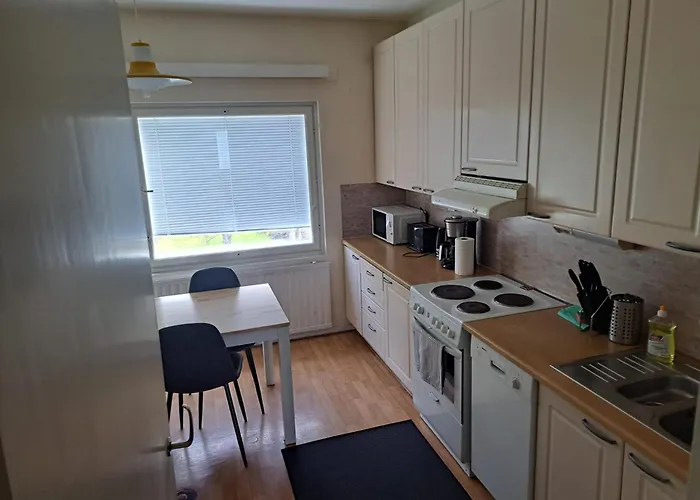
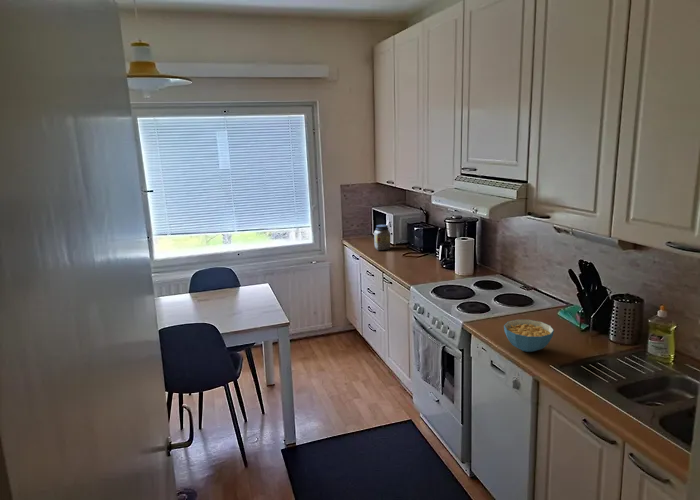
+ cereal bowl [503,319,555,353]
+ jar [373,224,391,252]
